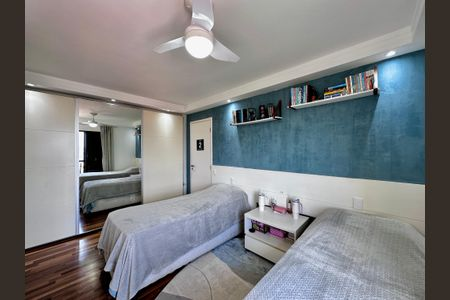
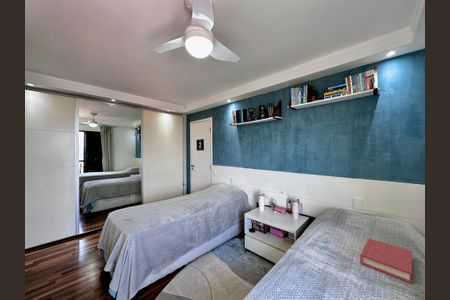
+ hardback book [359,237,413,284]
